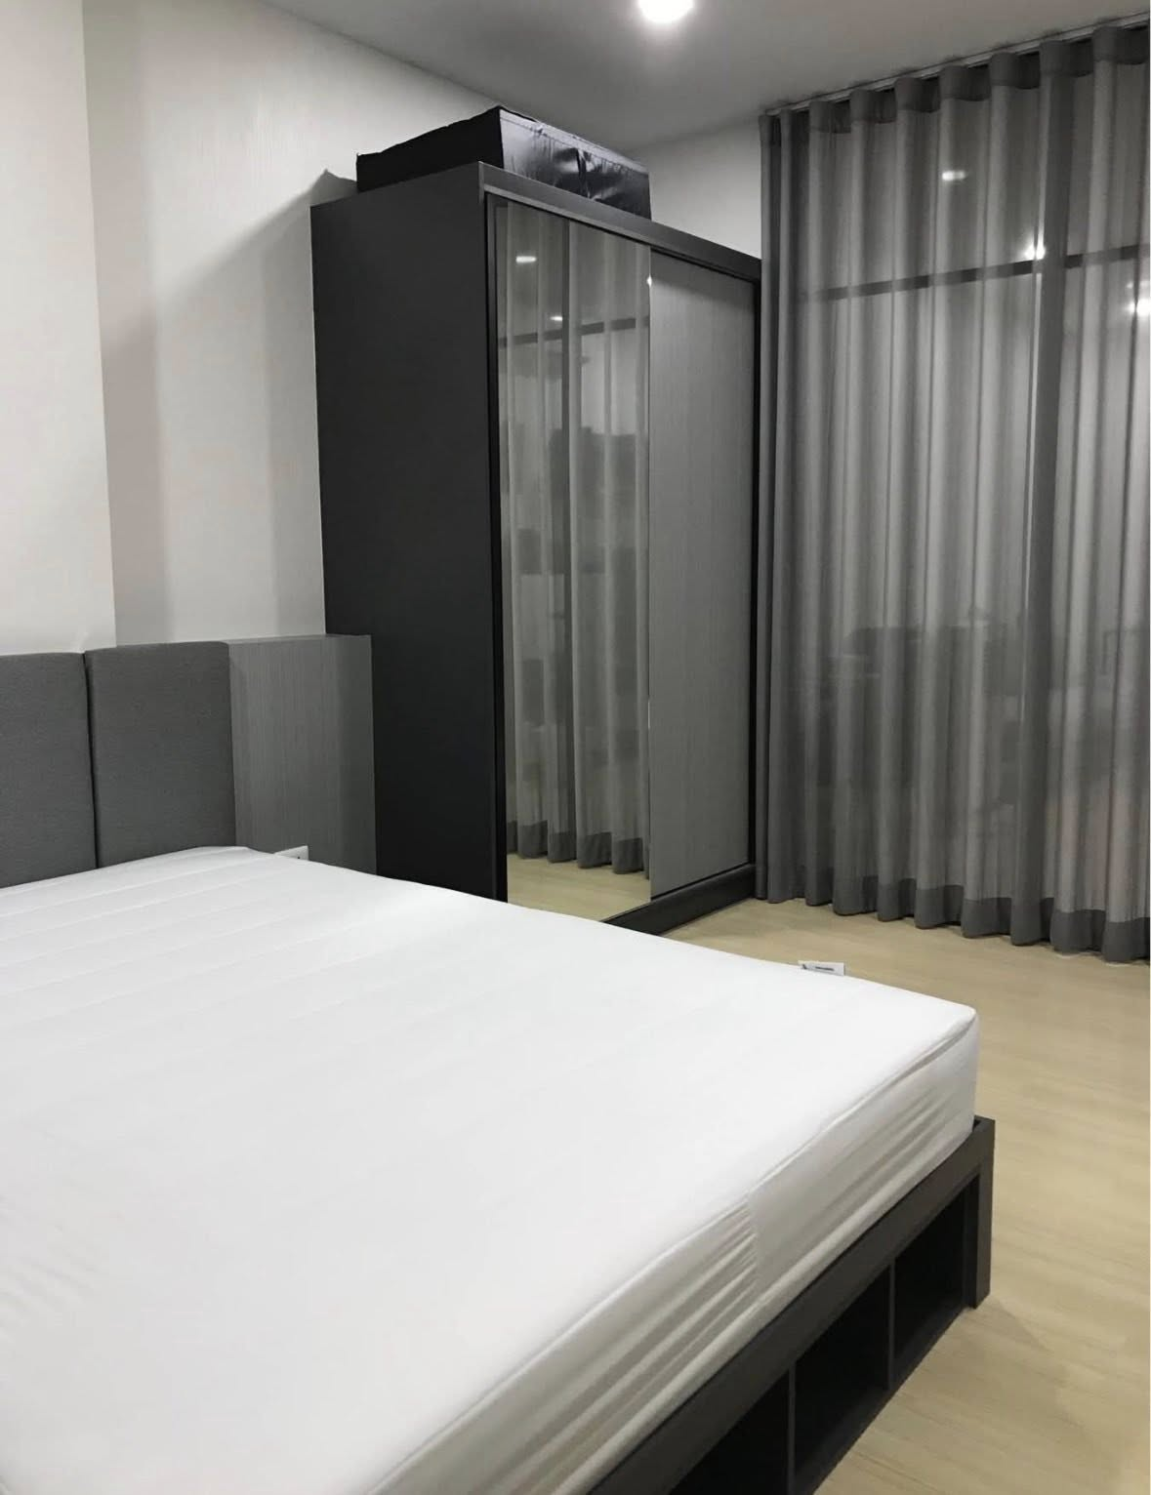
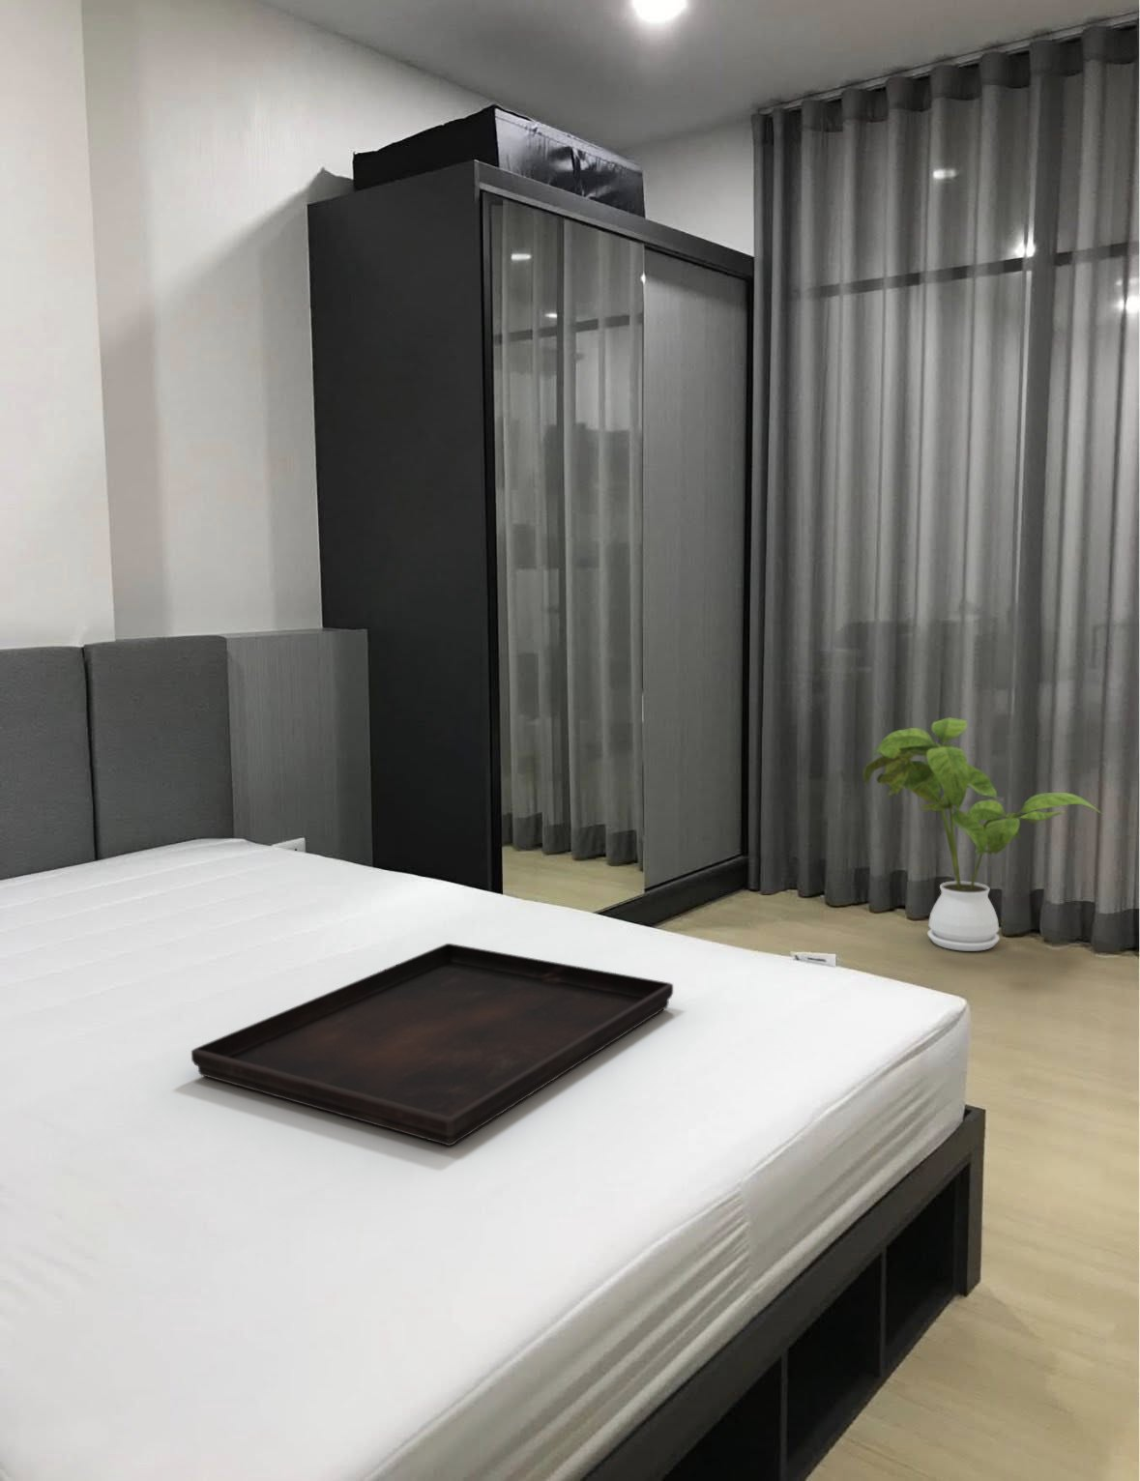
+ serving tray [190,942,674,1147]
+ house plant [862,716,1103,952]
